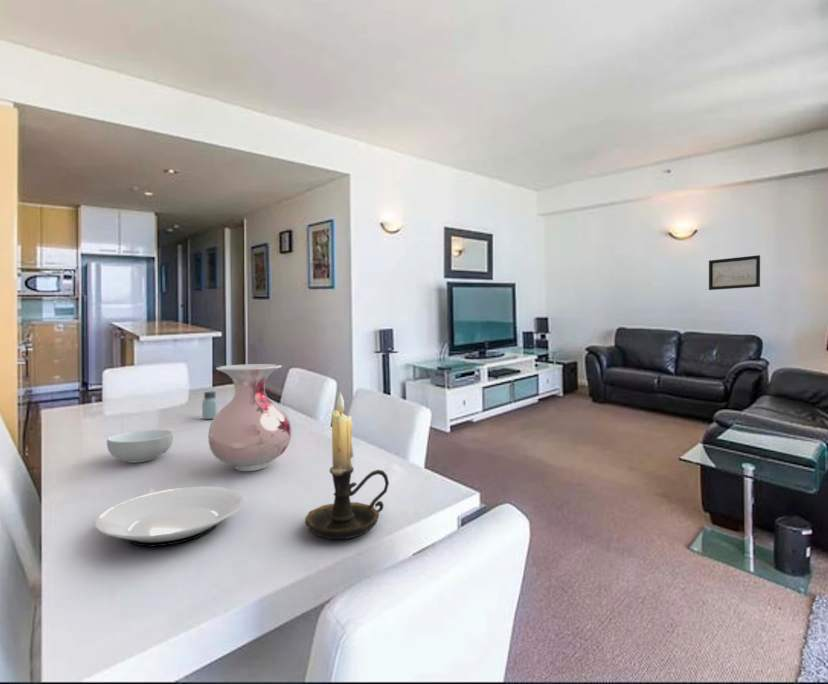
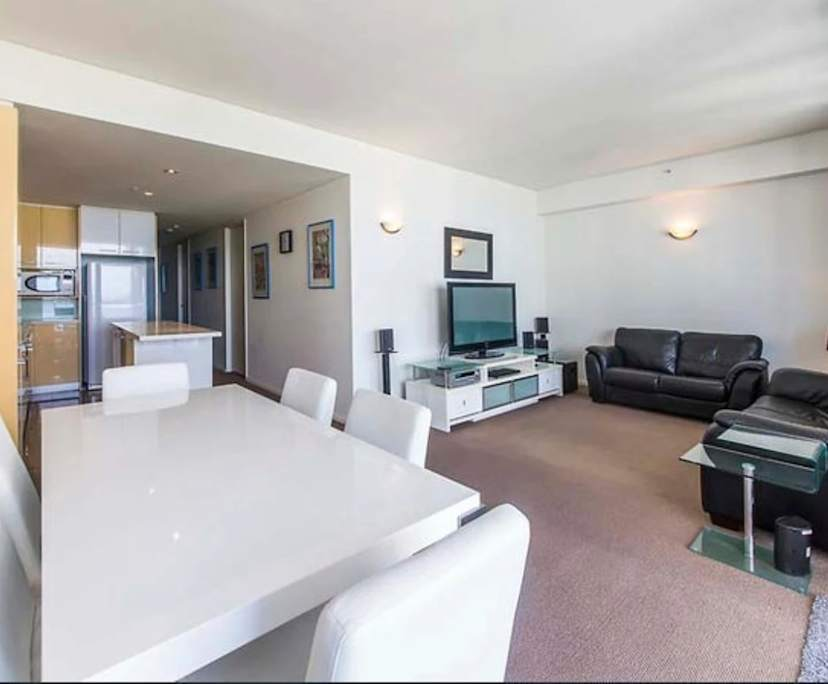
- wall art [708,254,761,291]
- candle holder [304,391,390,540]
- cereal bowl [106,429,174,464]
- saltshaker [201,391,219,420]
- plate [94,485,245,548]
- vase [207,363,292,472]
